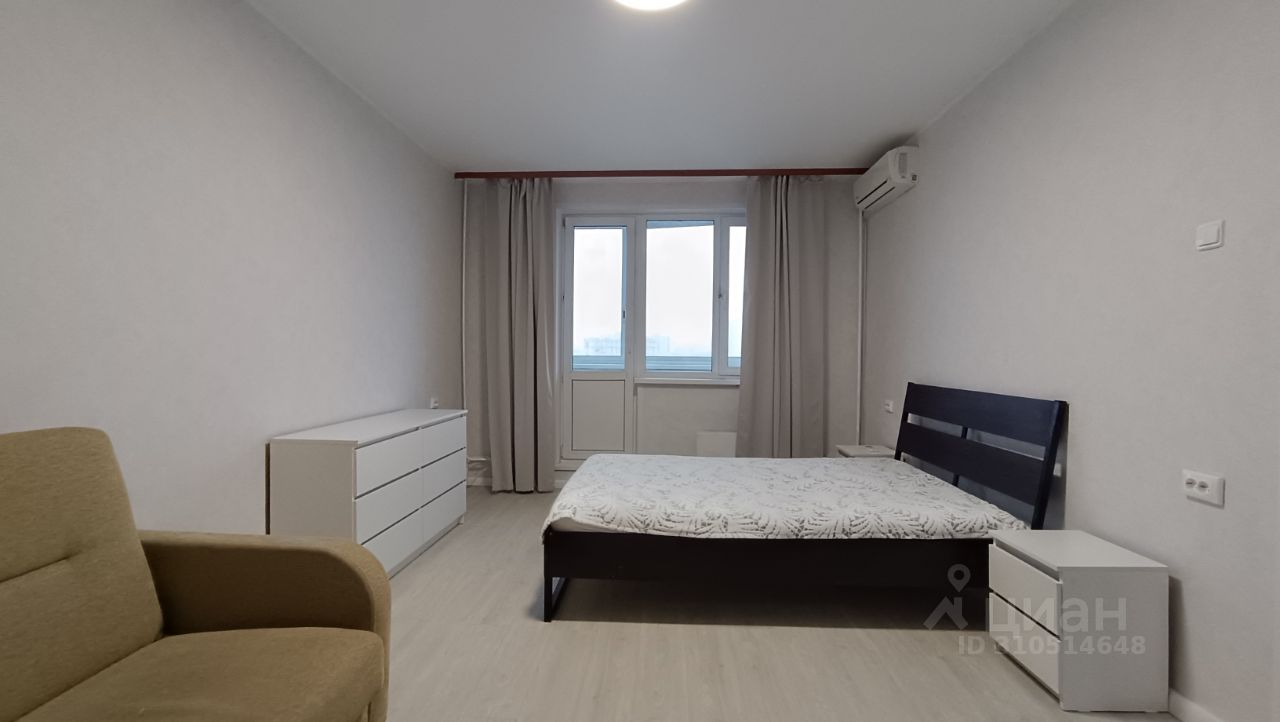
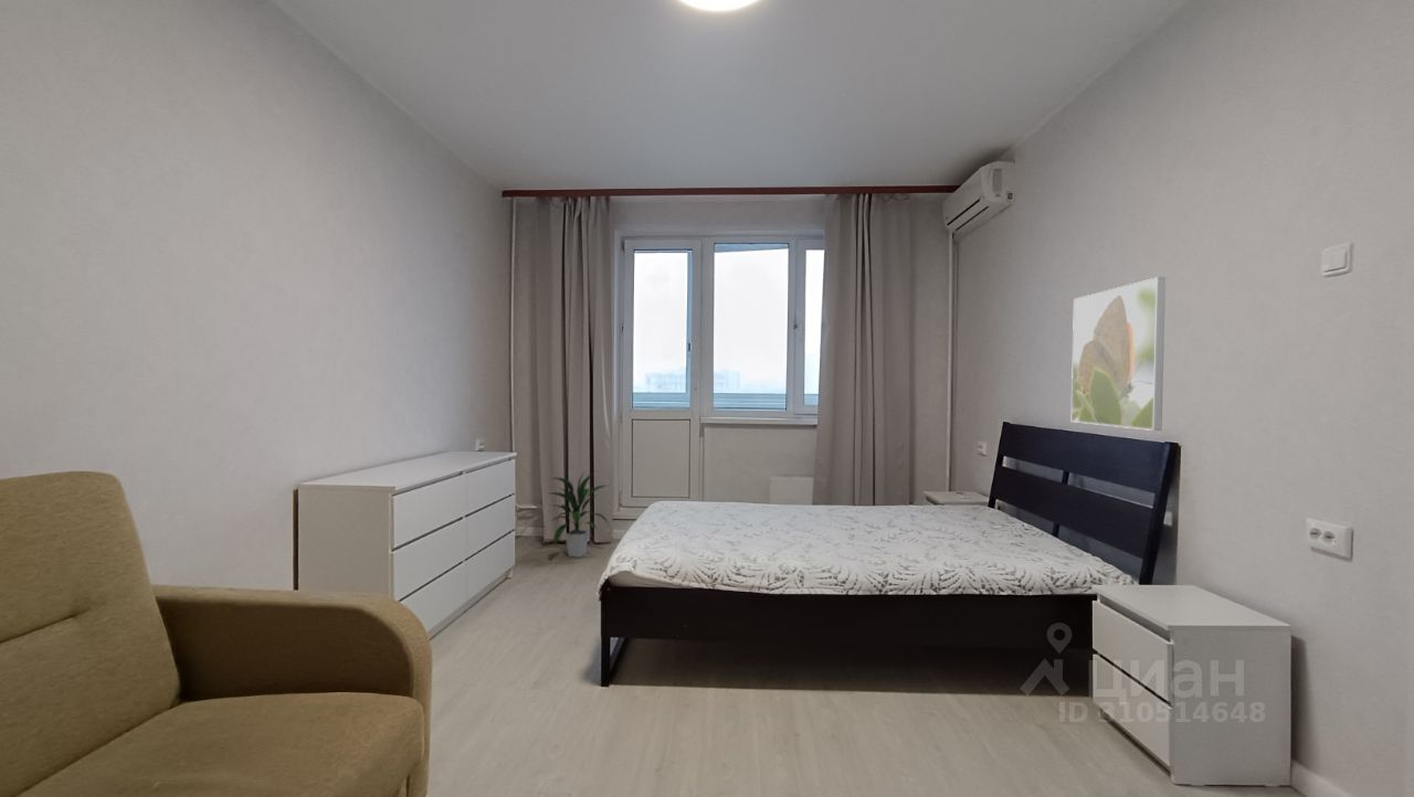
+ indoor plant [550,469,610,559]
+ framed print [1070,276,1167,432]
